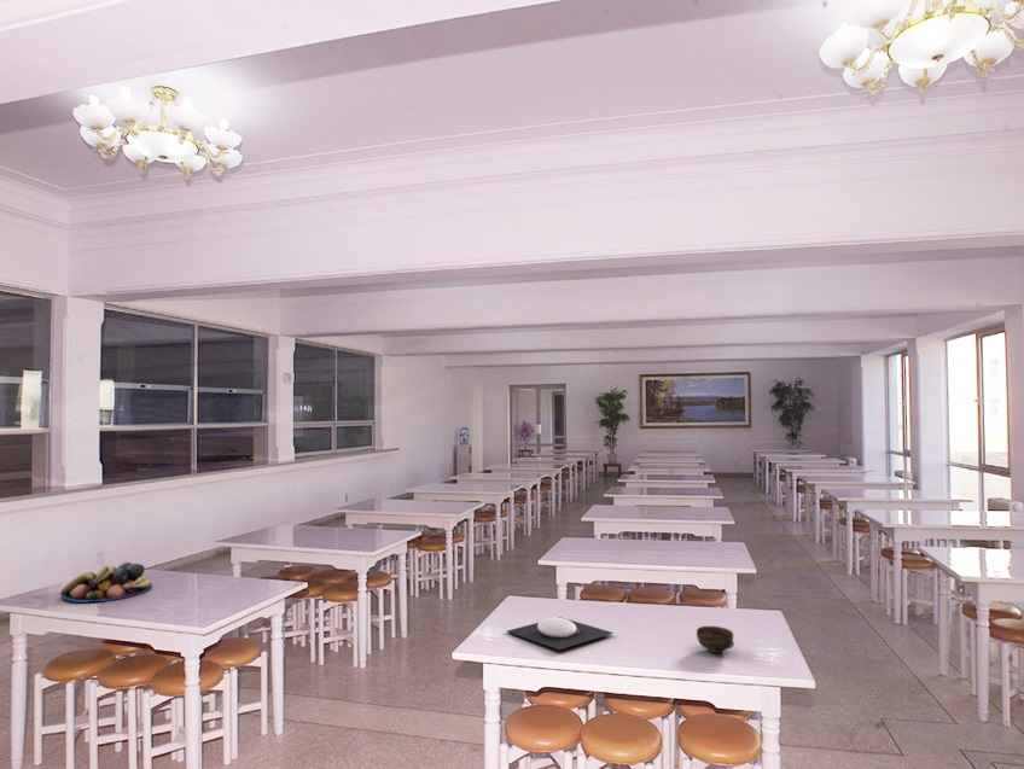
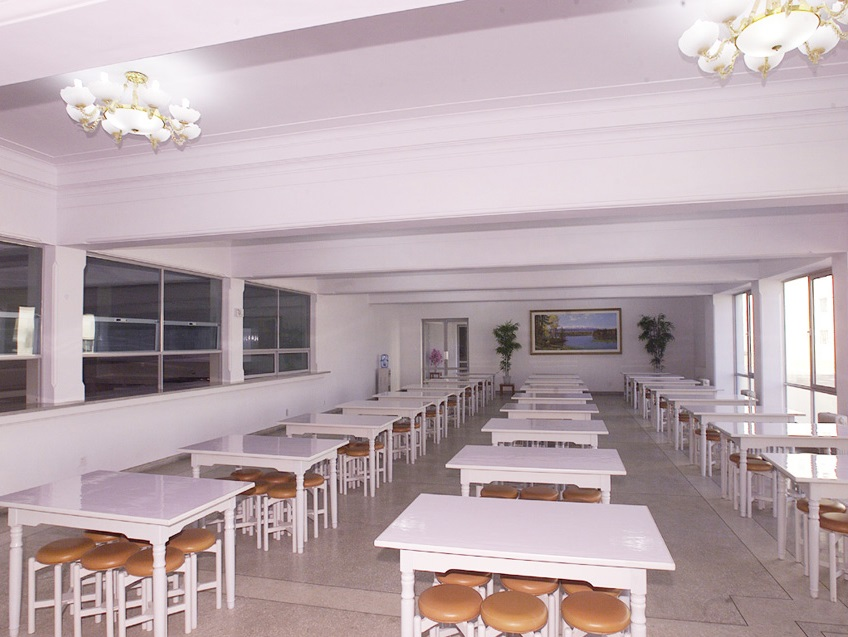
- plate [506,616,615,651]
- fruit bowl [59,561,153,604]
- cup [696,625,735,654]
